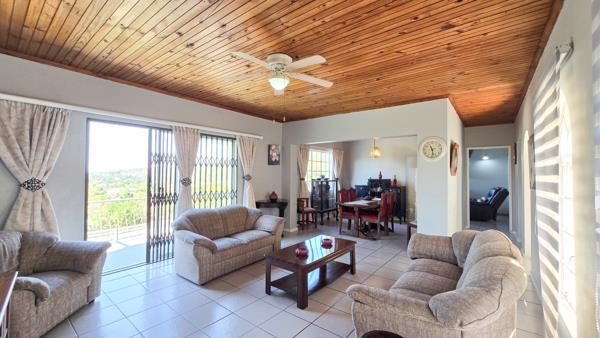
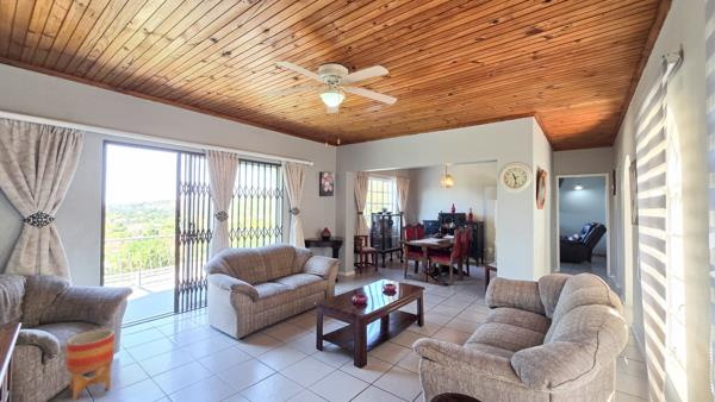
+ planter [64,328,116,402]
